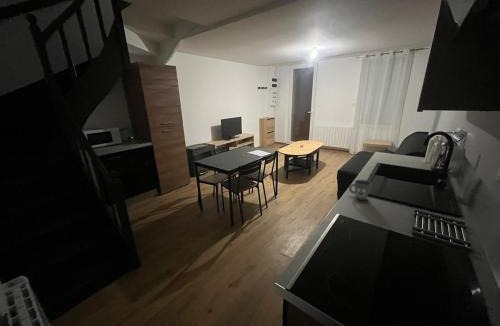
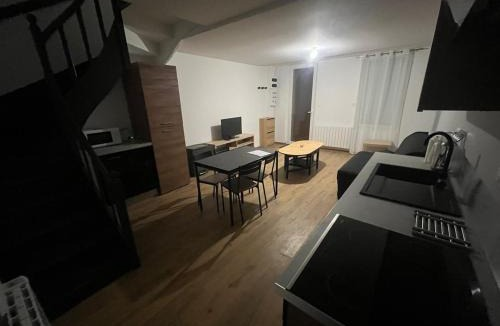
- mug [348,179,373,201]
